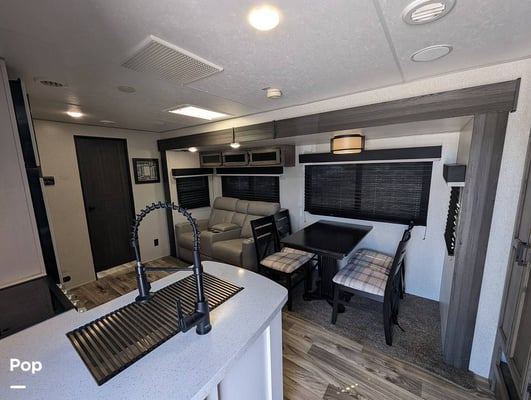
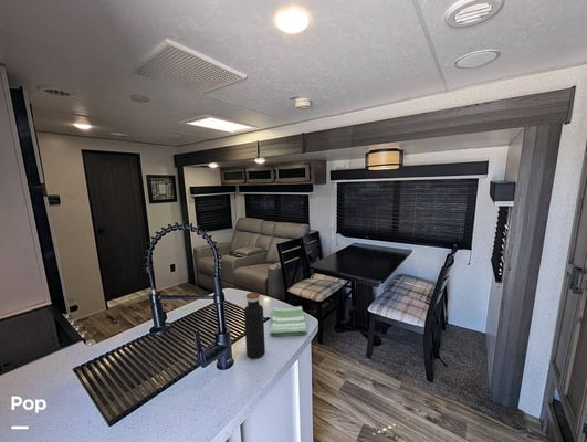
+ dish towel [269,305,308,337]
+ water bottle [243,292,266,360]
